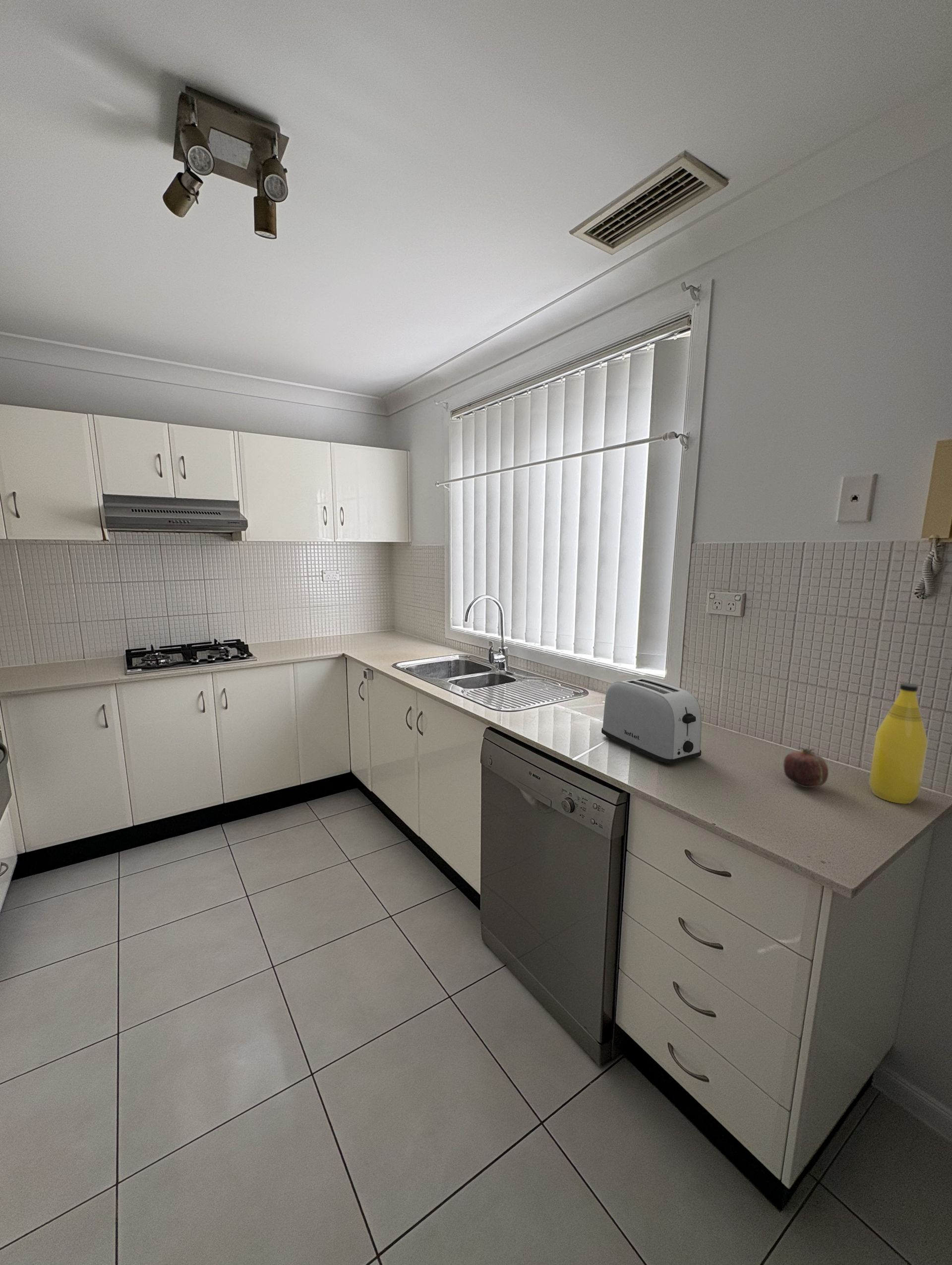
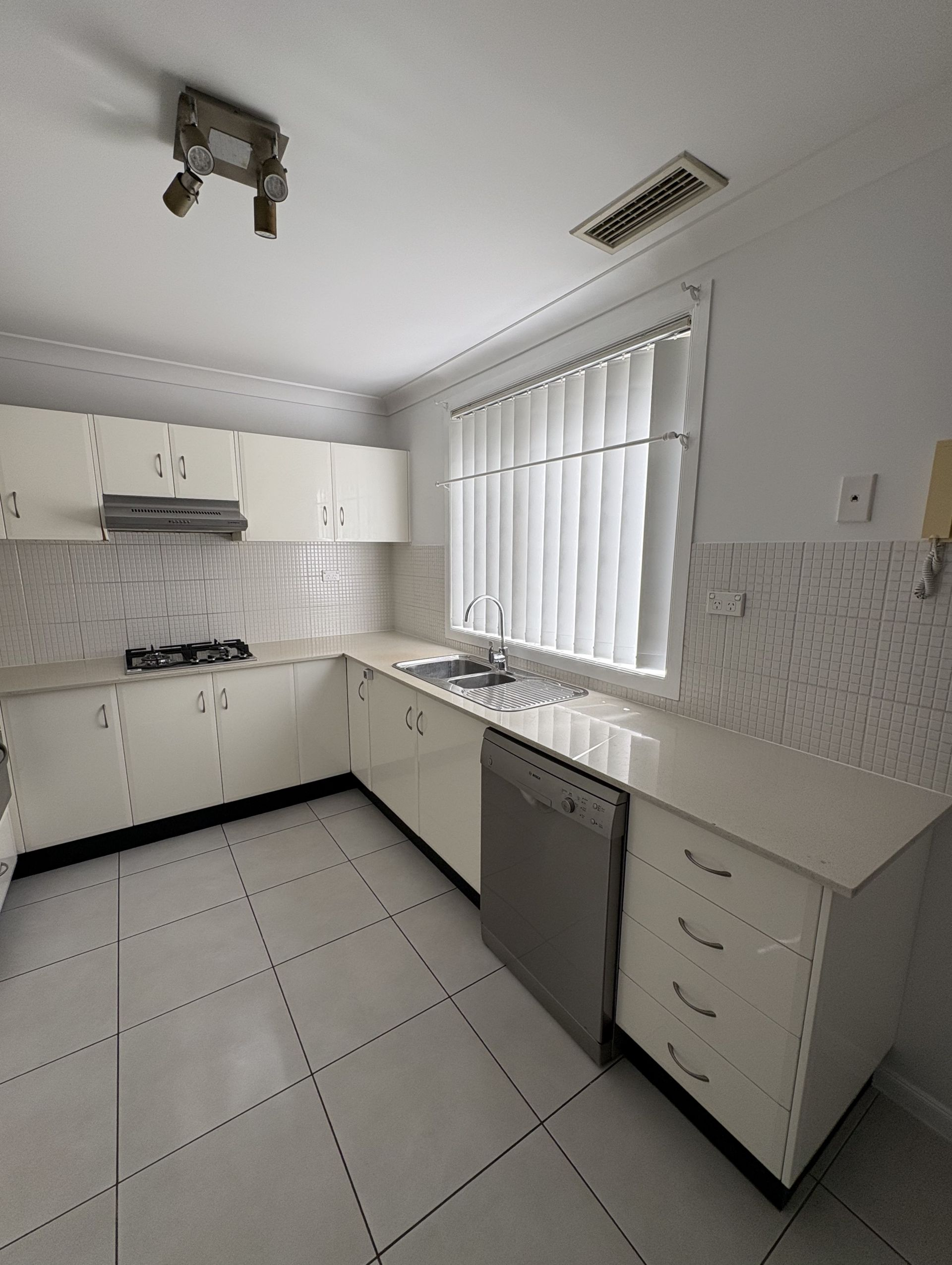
- fruit [783,747,829,788]
- toaster [601,677,702,766]
- bottle [868,683,929,805]
